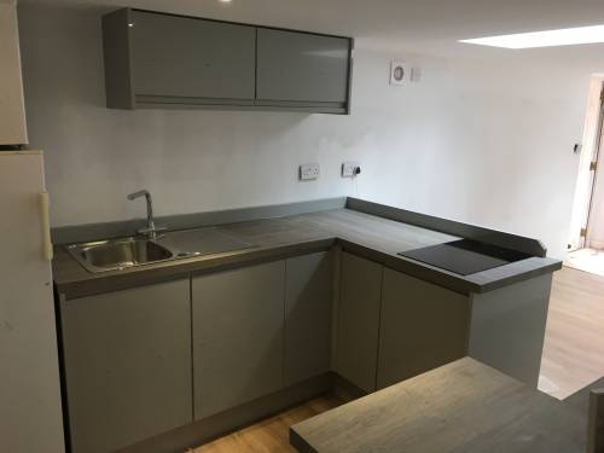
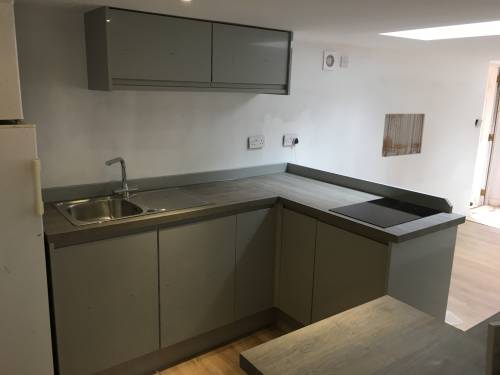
+ wall art [381,113,426,158]
